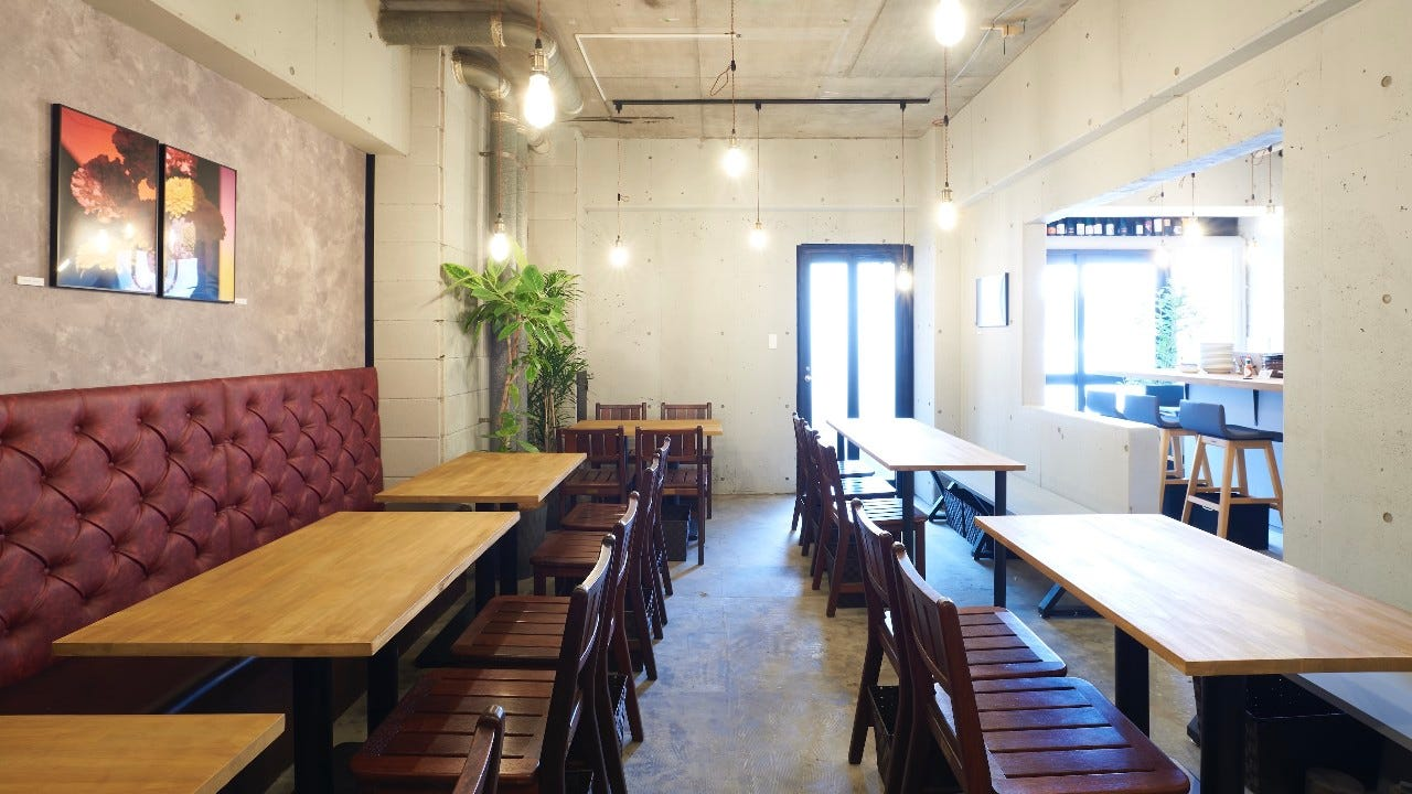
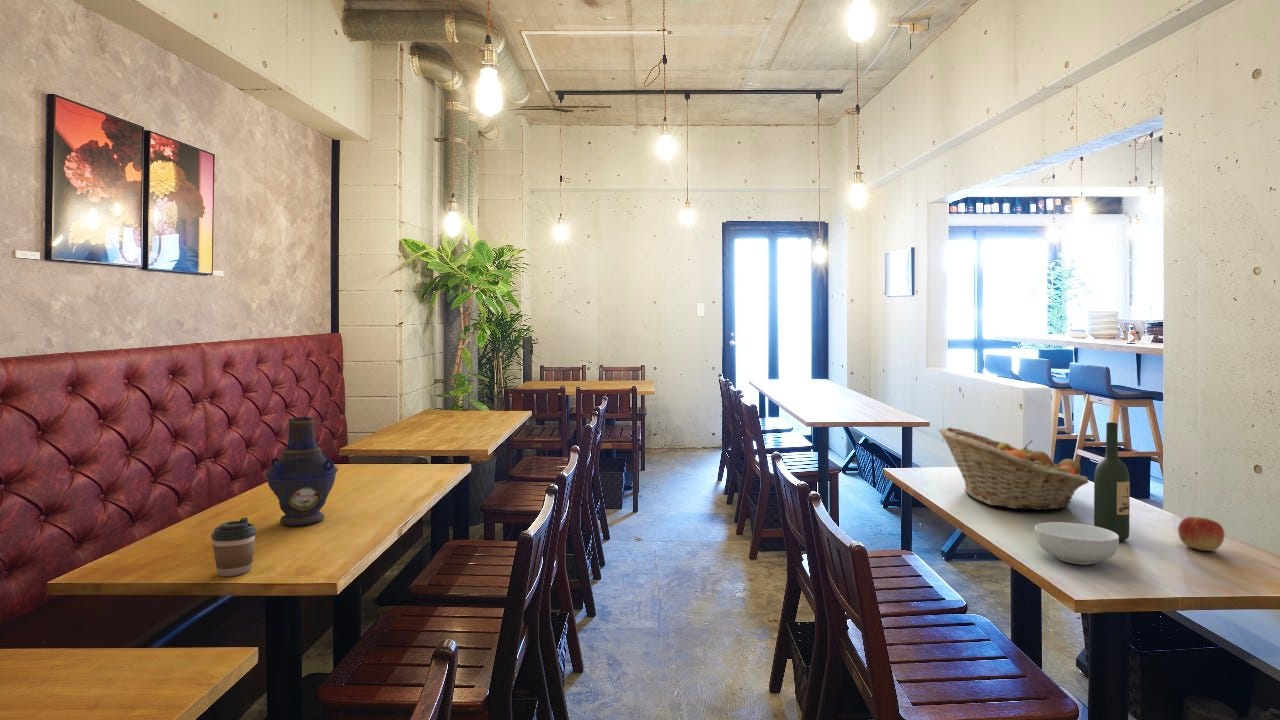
+ fruit basket [937,426,1090,511]
+ cereal bowl [1034,521,1120,566]
+ coffee cup [210,517,258,577]
+ apple [1177,516,1226,552]
+ vase [264,416,339,527]
+ wine bottle [1093,421,1131,542]
